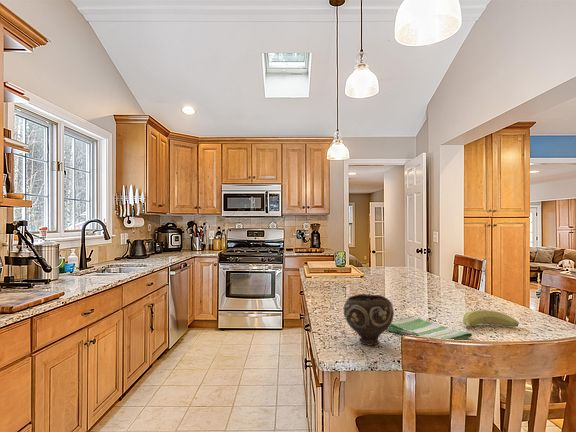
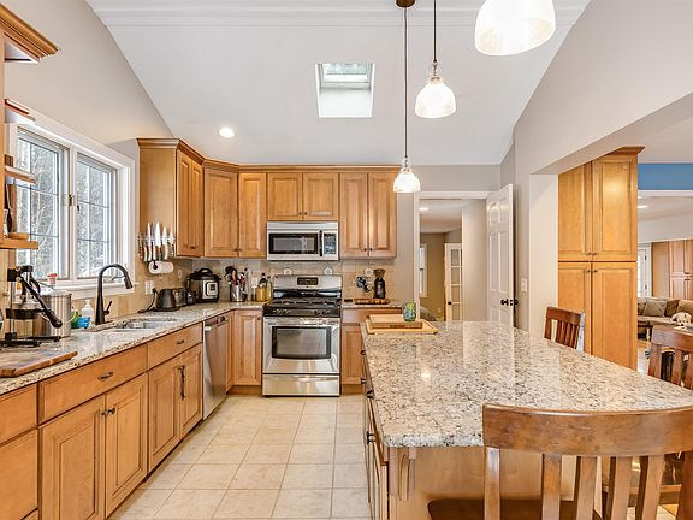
- banana [462,309,520,331]
- dish towel [386,315,473,341]
- bowl [343,293,395,347]
